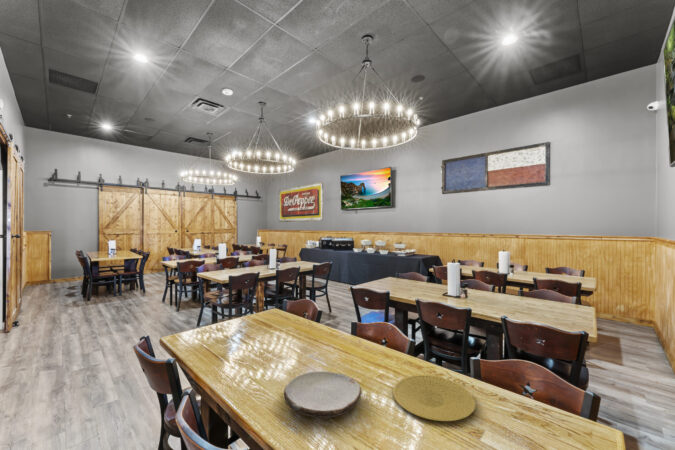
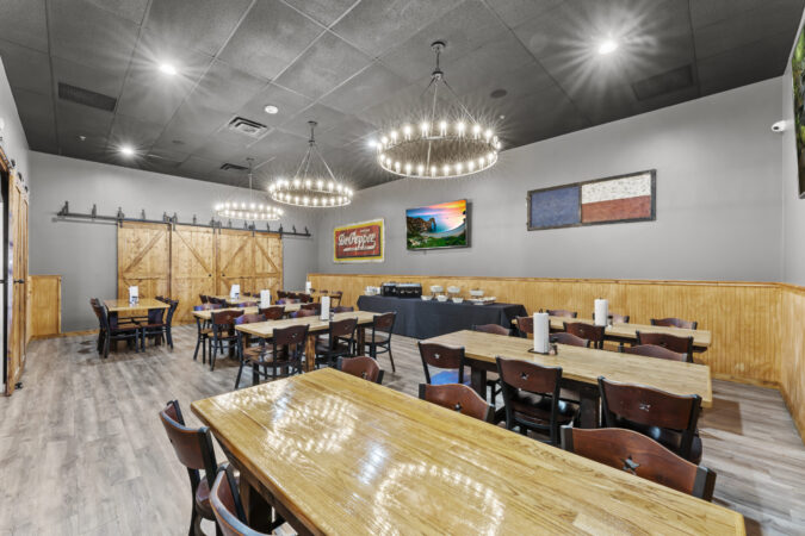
- plate [392,374,476,422]
- plate [283,371,362,419]
